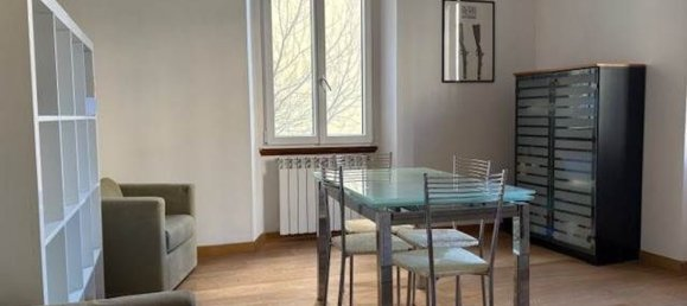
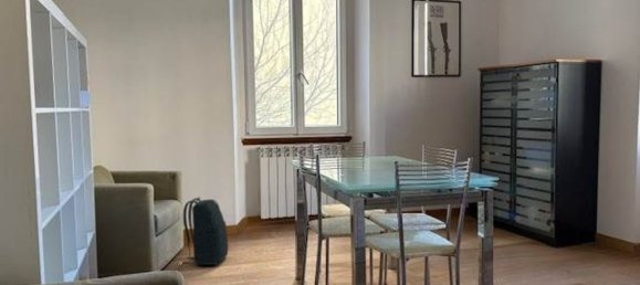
+ backpack [182,197,229,266]
